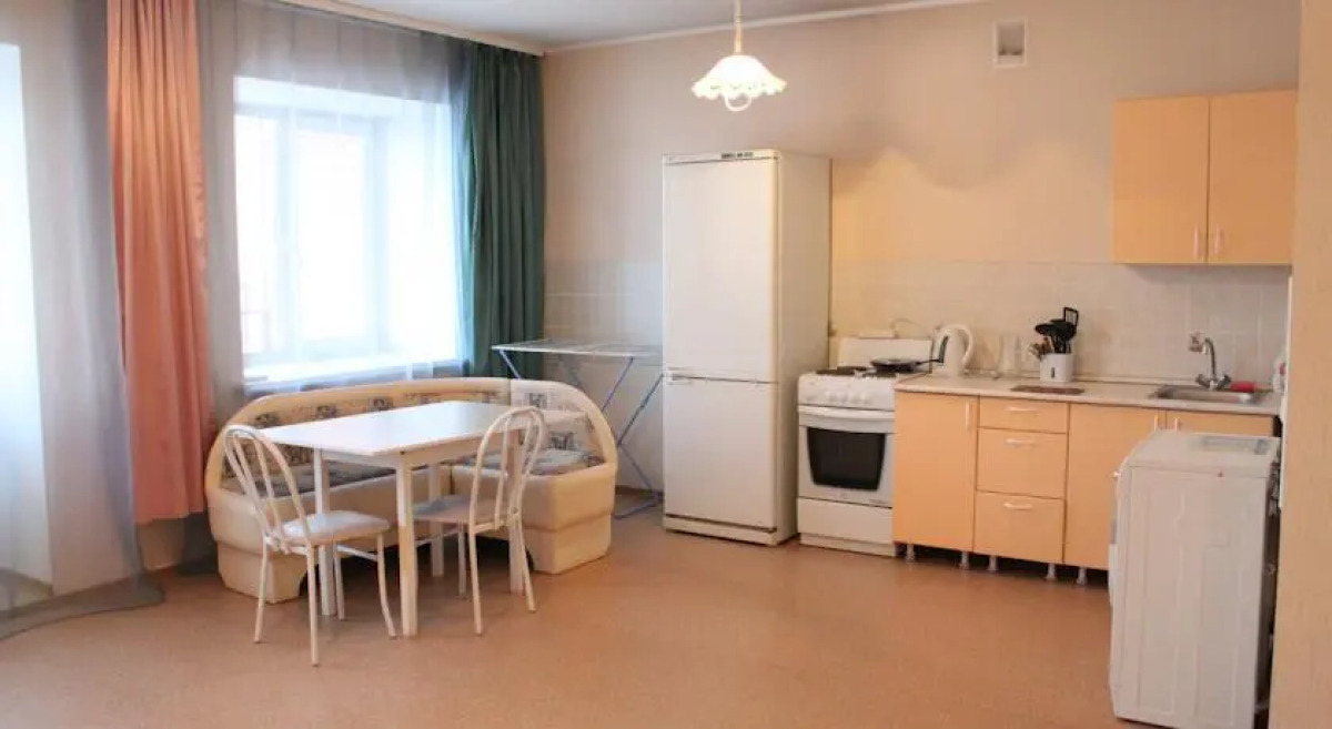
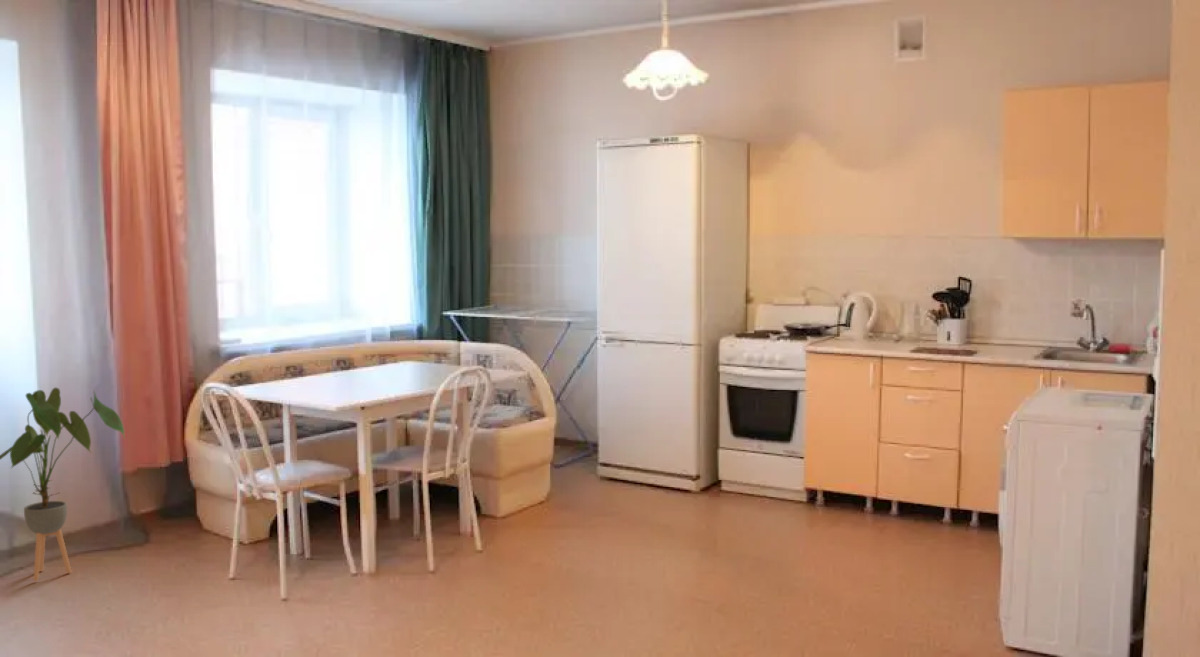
+ house plant [0,386,126,582]
